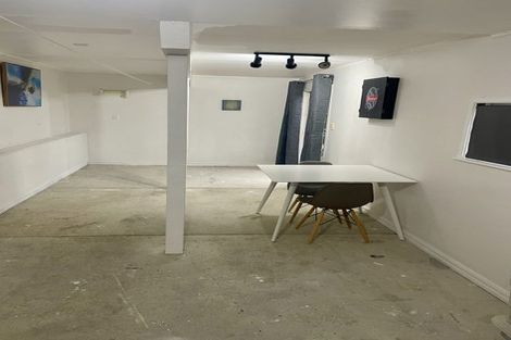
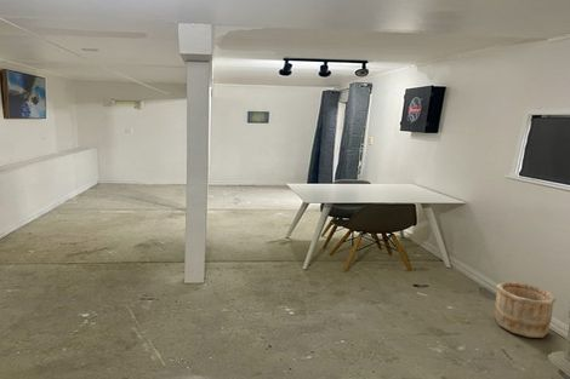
+ wooden bucket [494,281,557,339]
